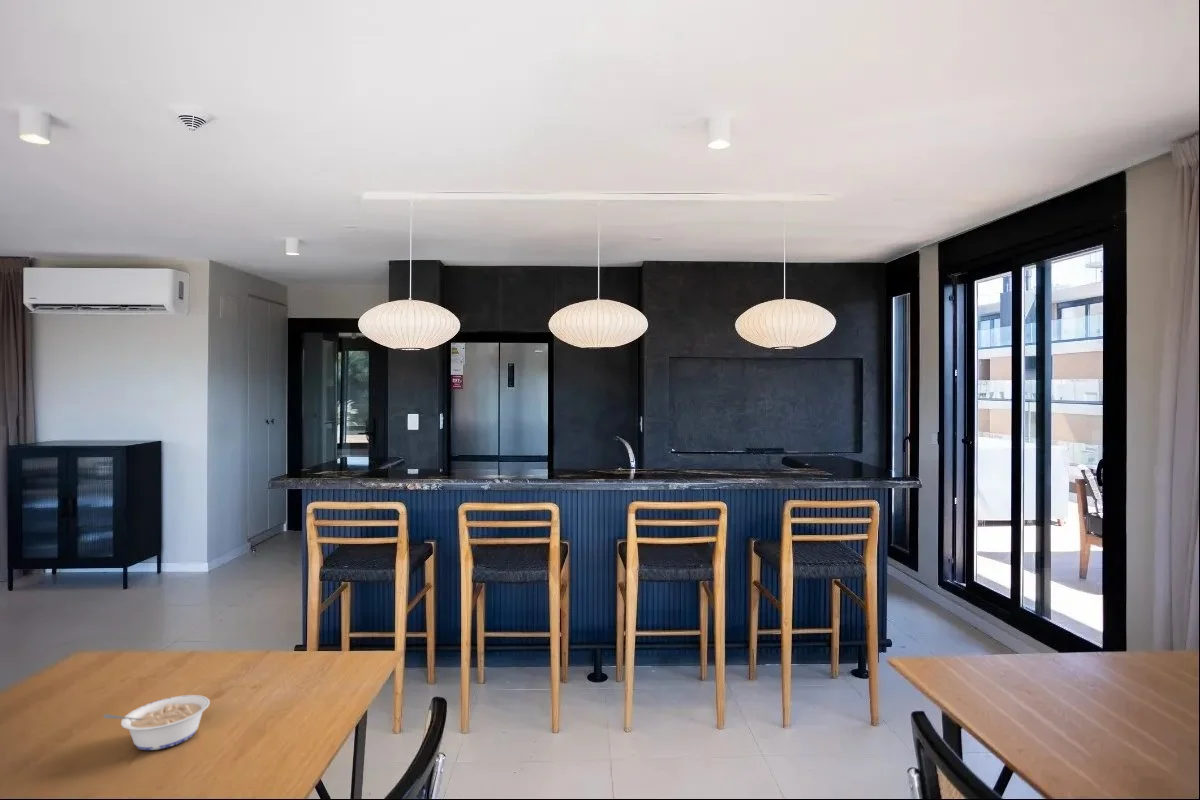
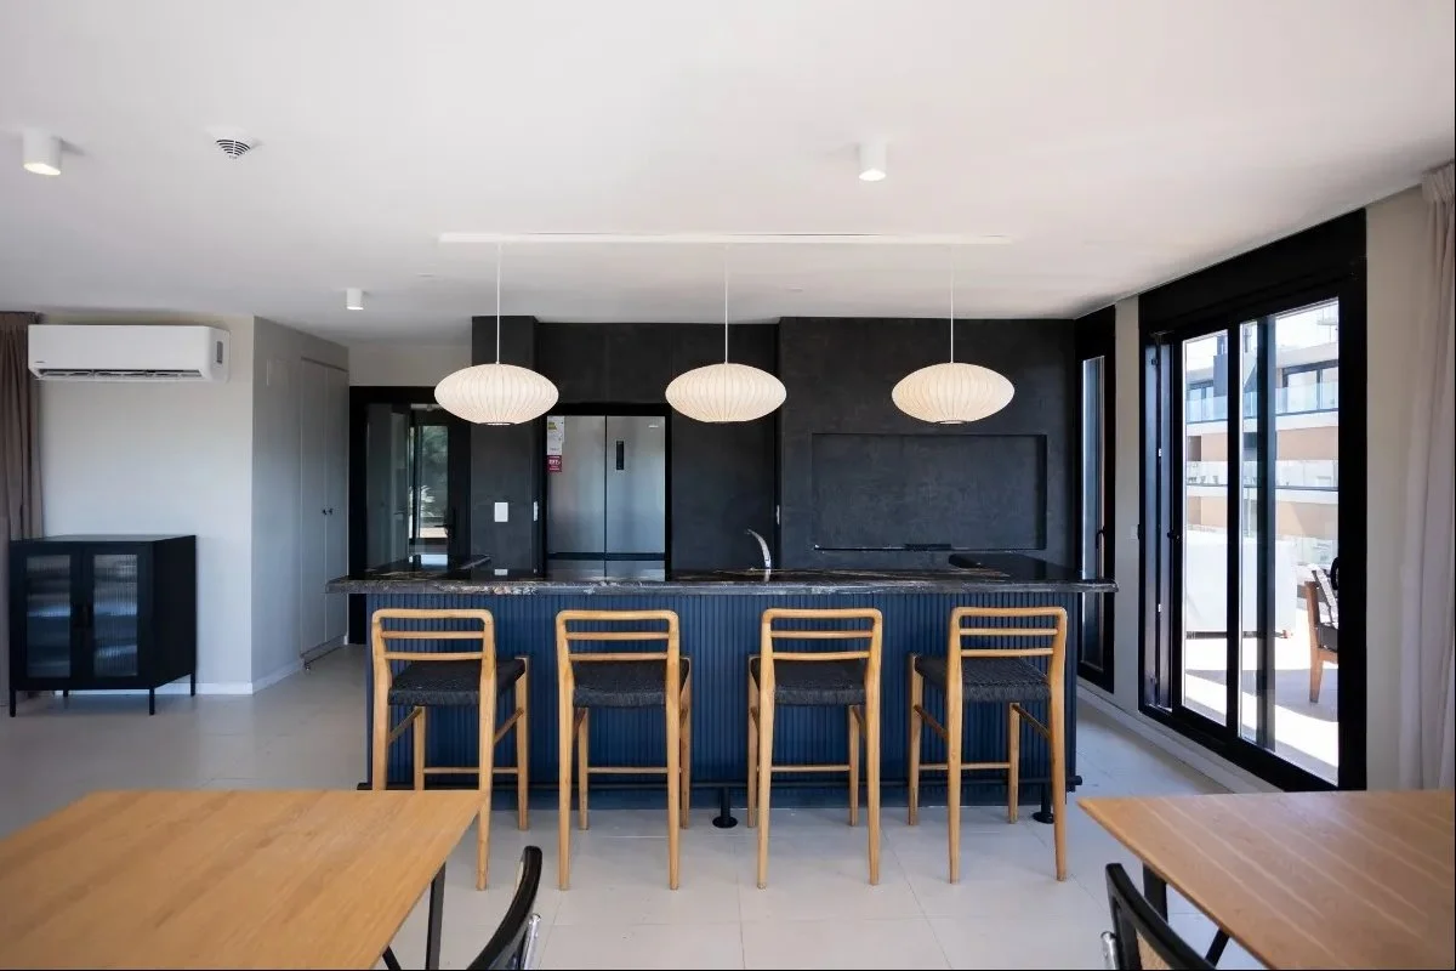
- legume [102,694,211,751]
